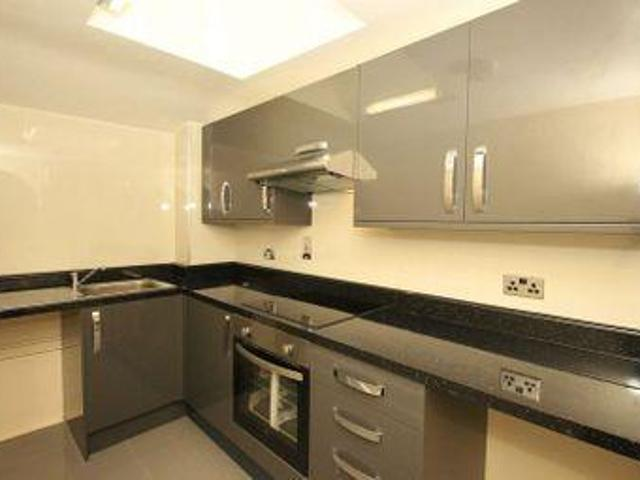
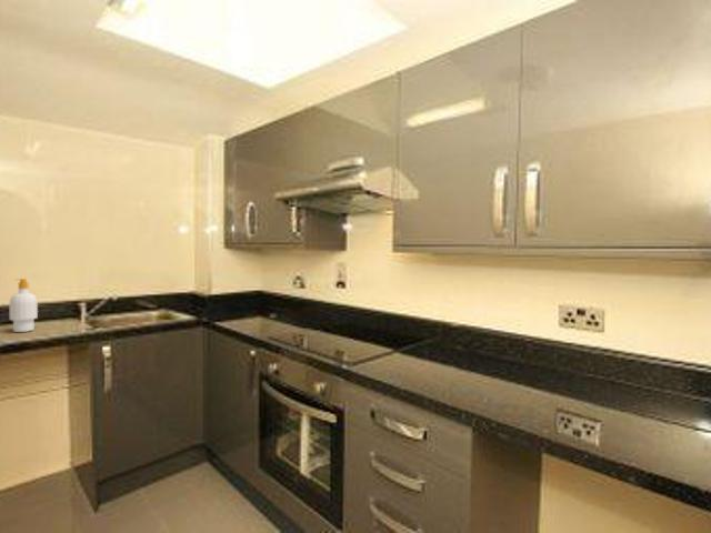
+ soap bottle [8,278,39,333]
